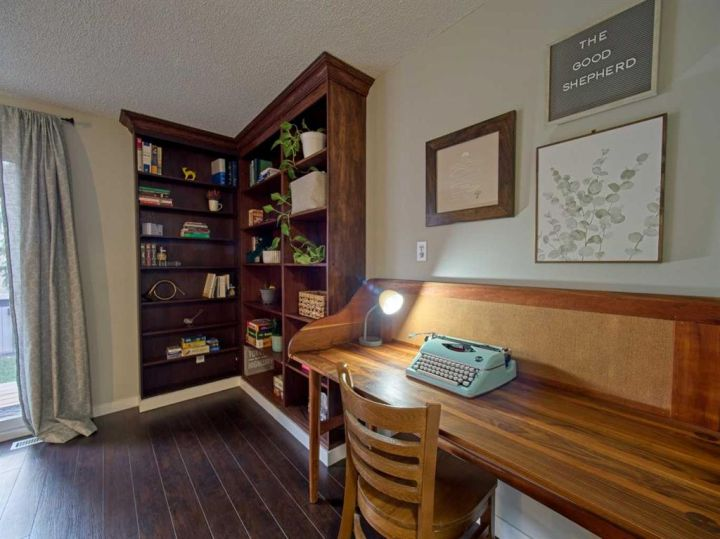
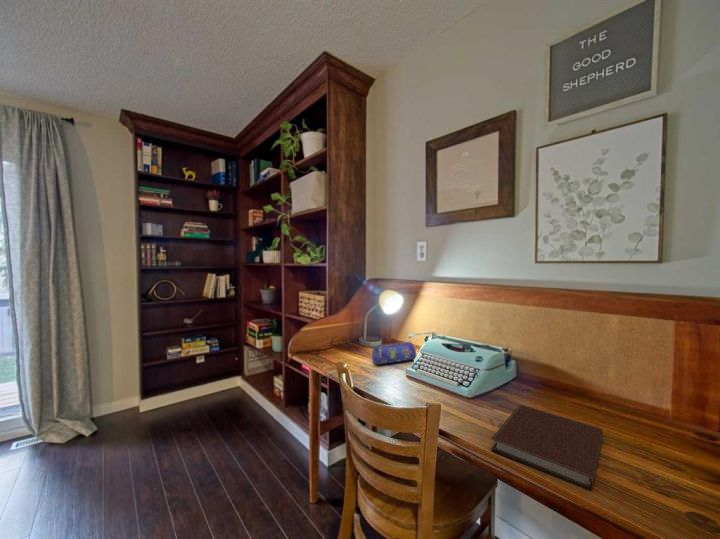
+ notebook [490,403,604,491]
+ pencil case [371,340,417,365]
